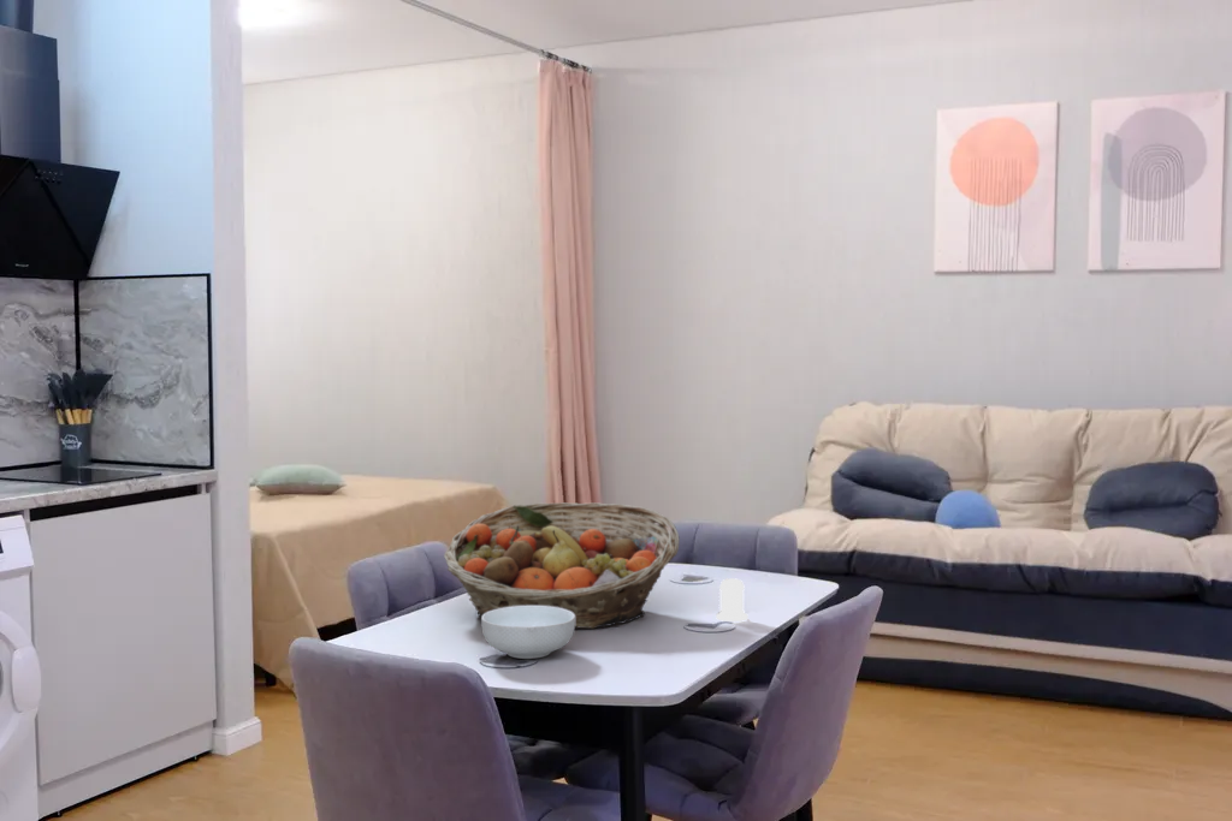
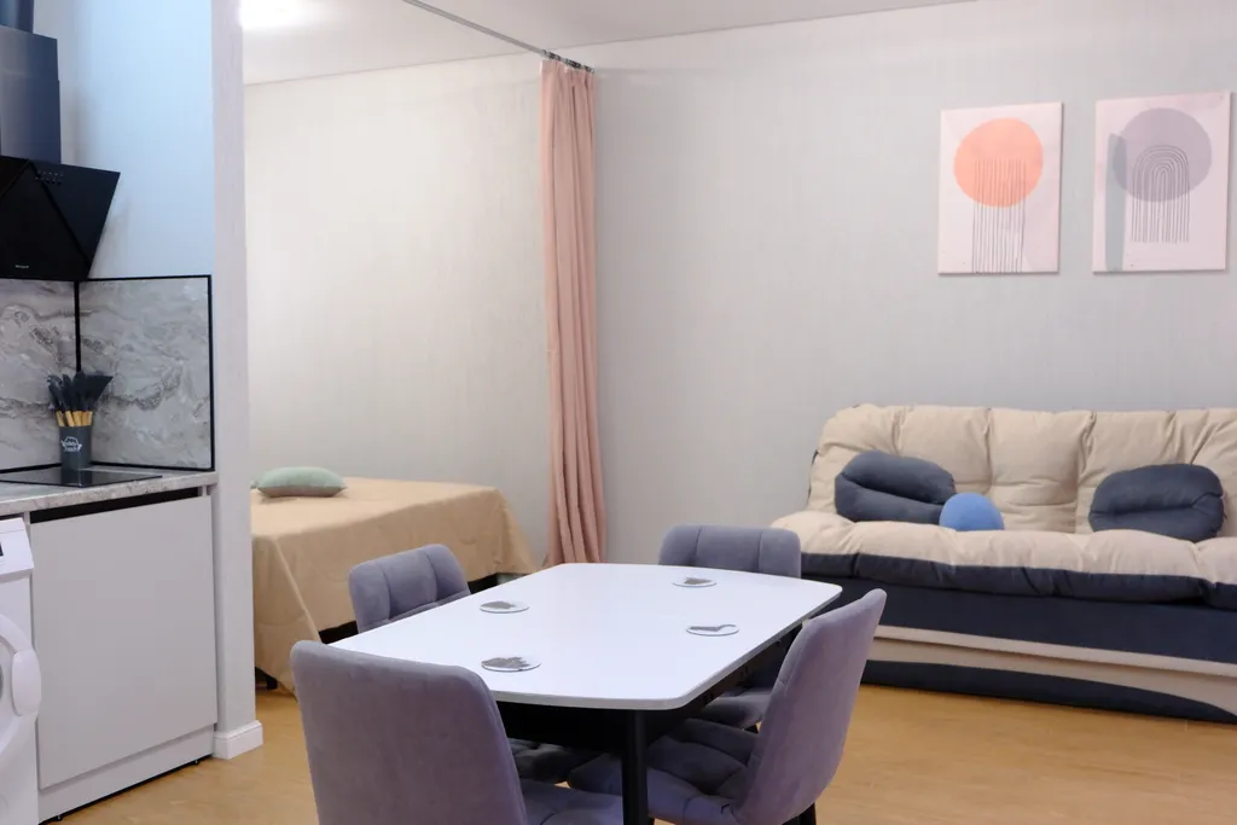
- cereal bowl [480,606,575,660]
- salt shaker [715,577,750,623]
- fruit basket [443,501,681,630]
